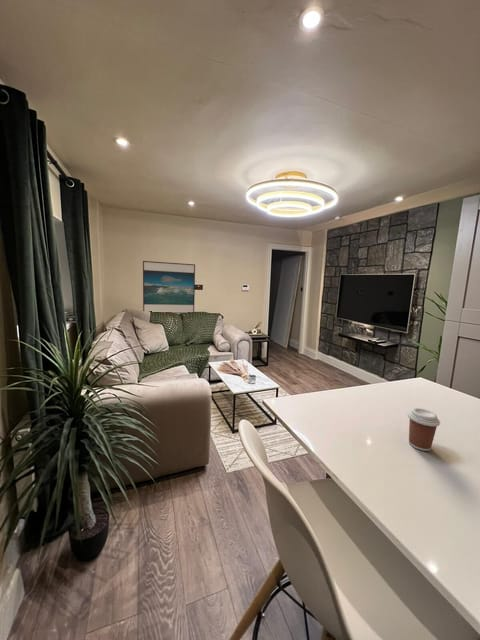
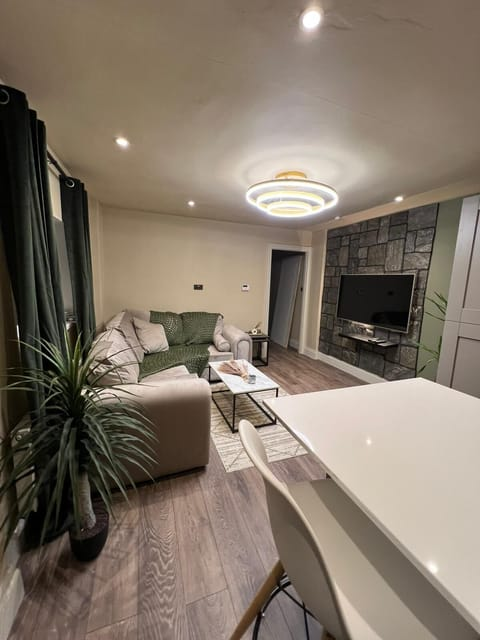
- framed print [142,260,196,315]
- coffee cup [407,407,441,452]
